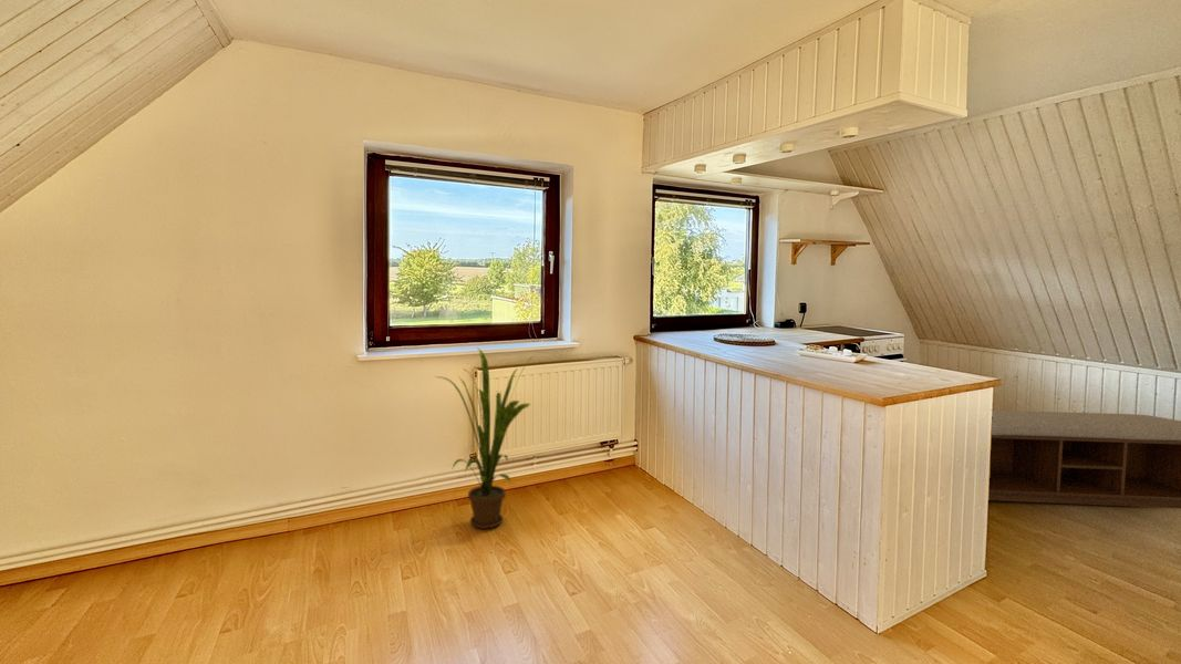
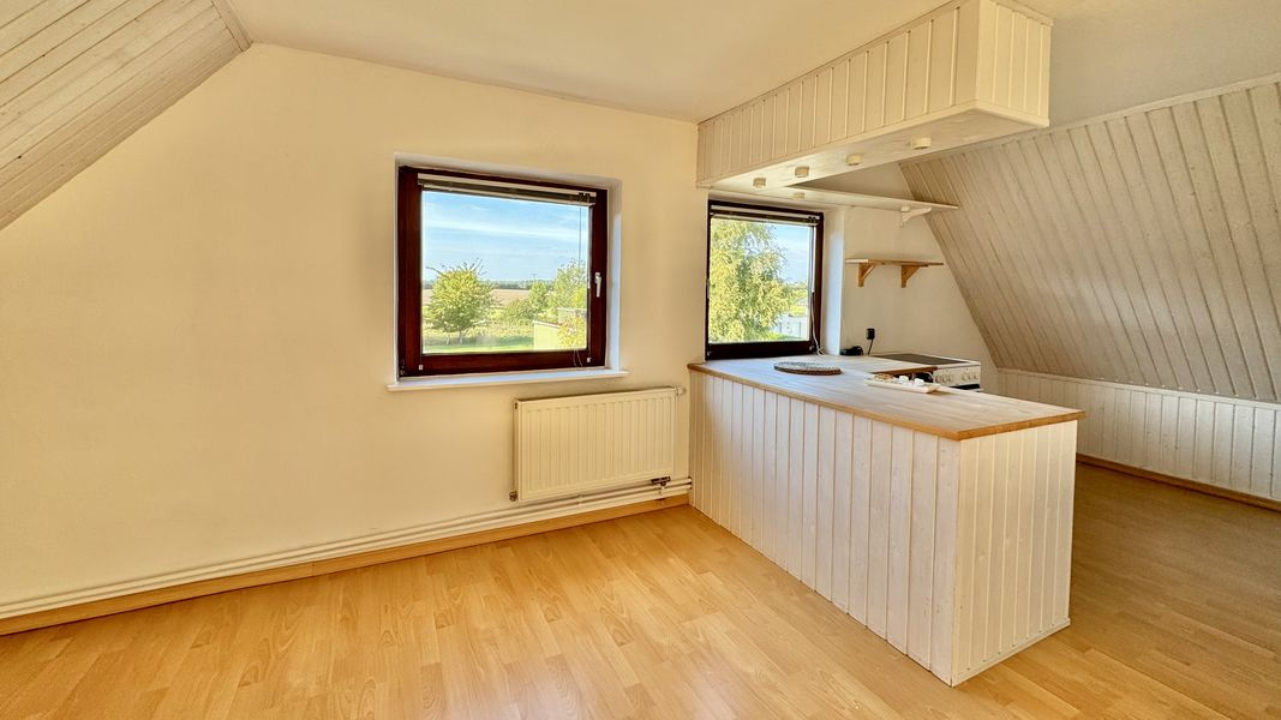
- house plant [434,346,535,530]
- bench [988,409,1181,509]
